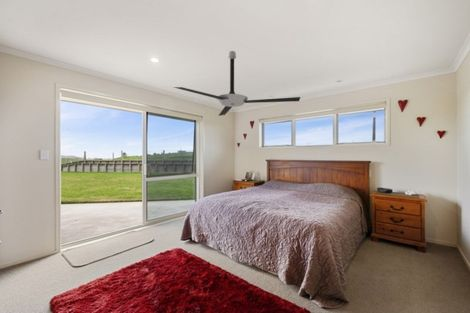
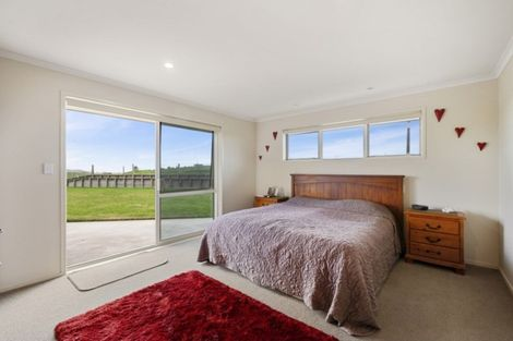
- ceiling fan [173,50,301,117]
